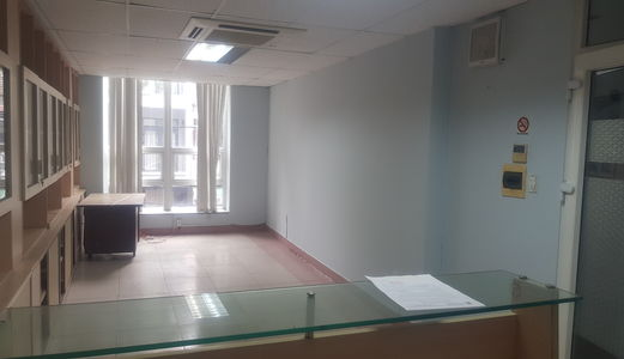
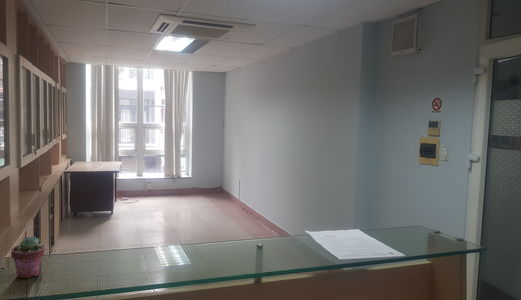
+ potted succulent [10,235,46,279]
